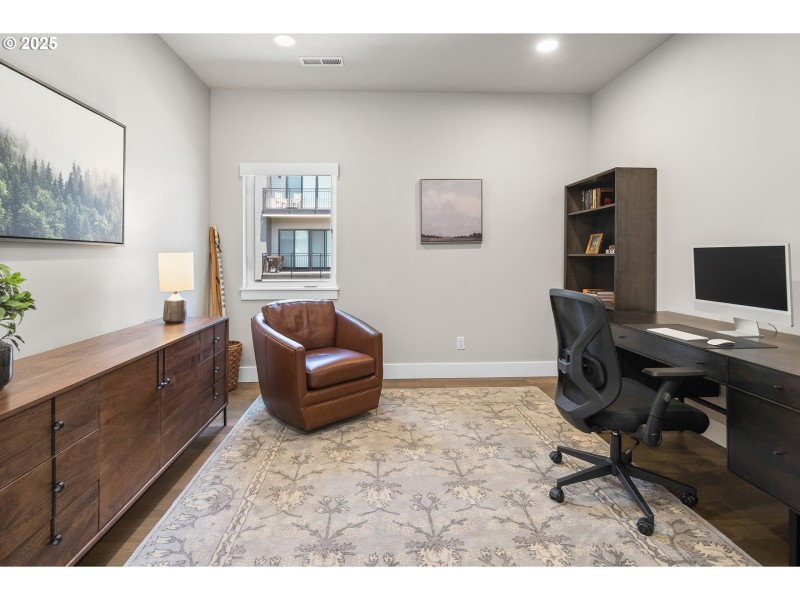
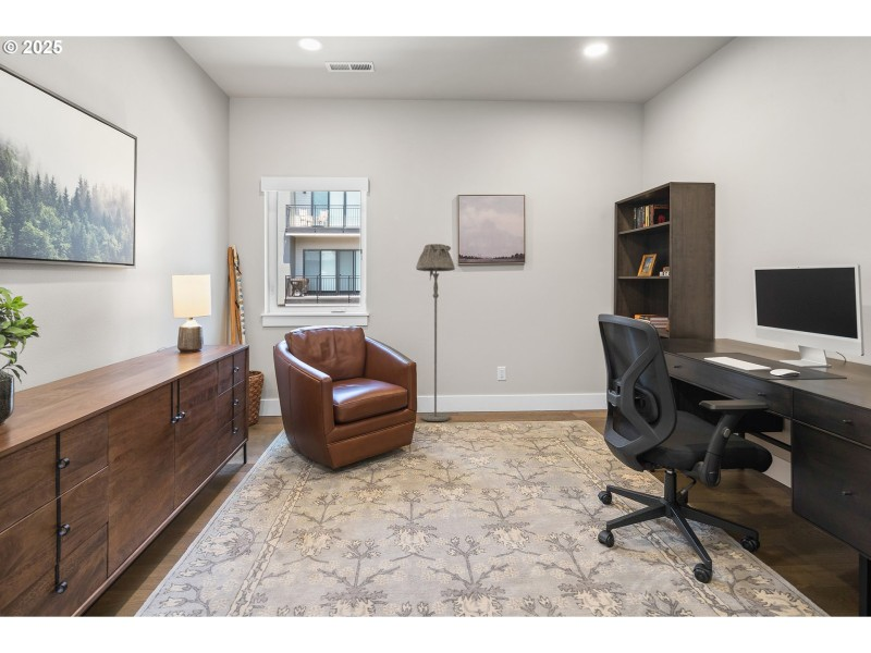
+ floor lamp [415,243,456,422]
